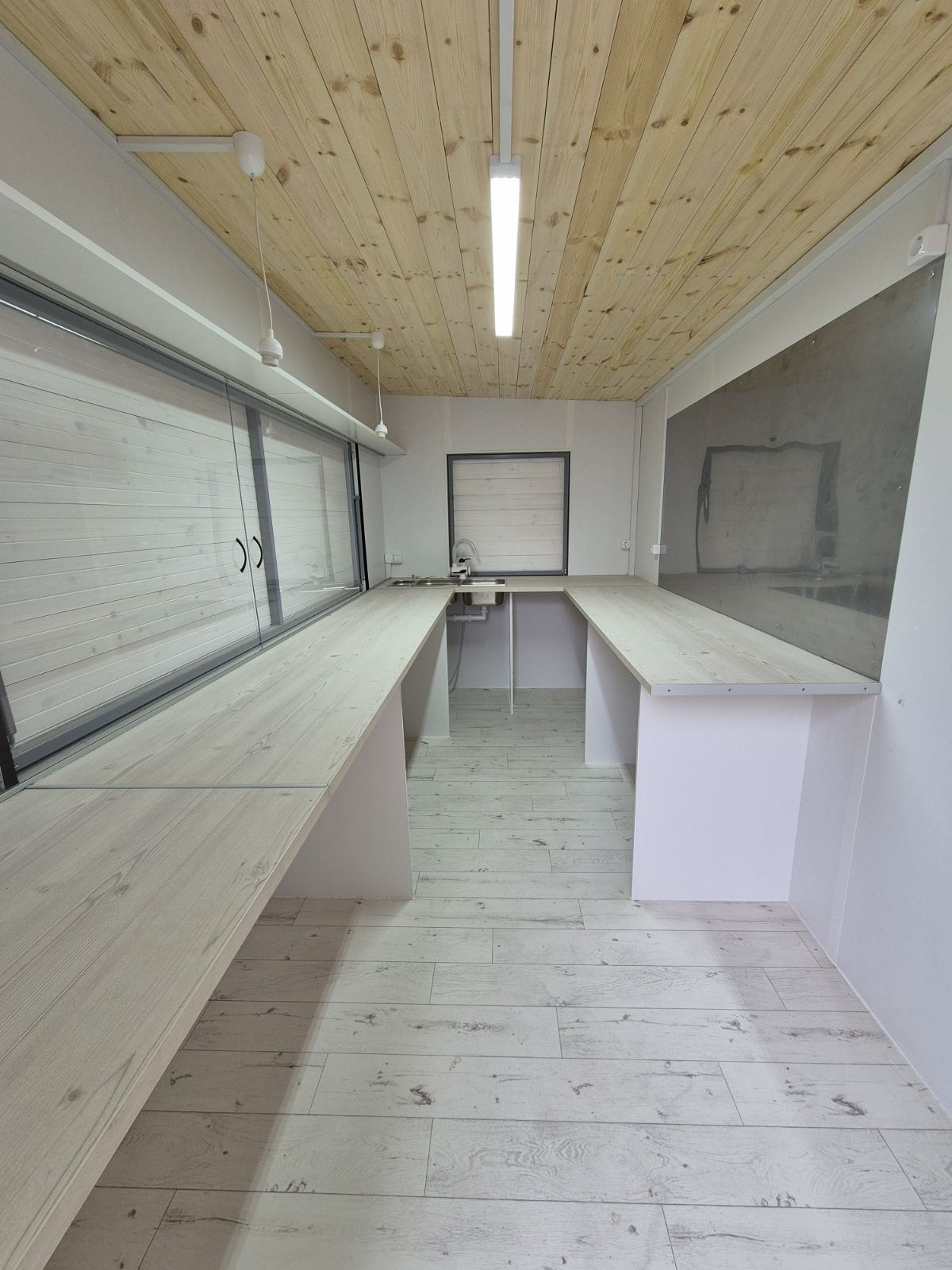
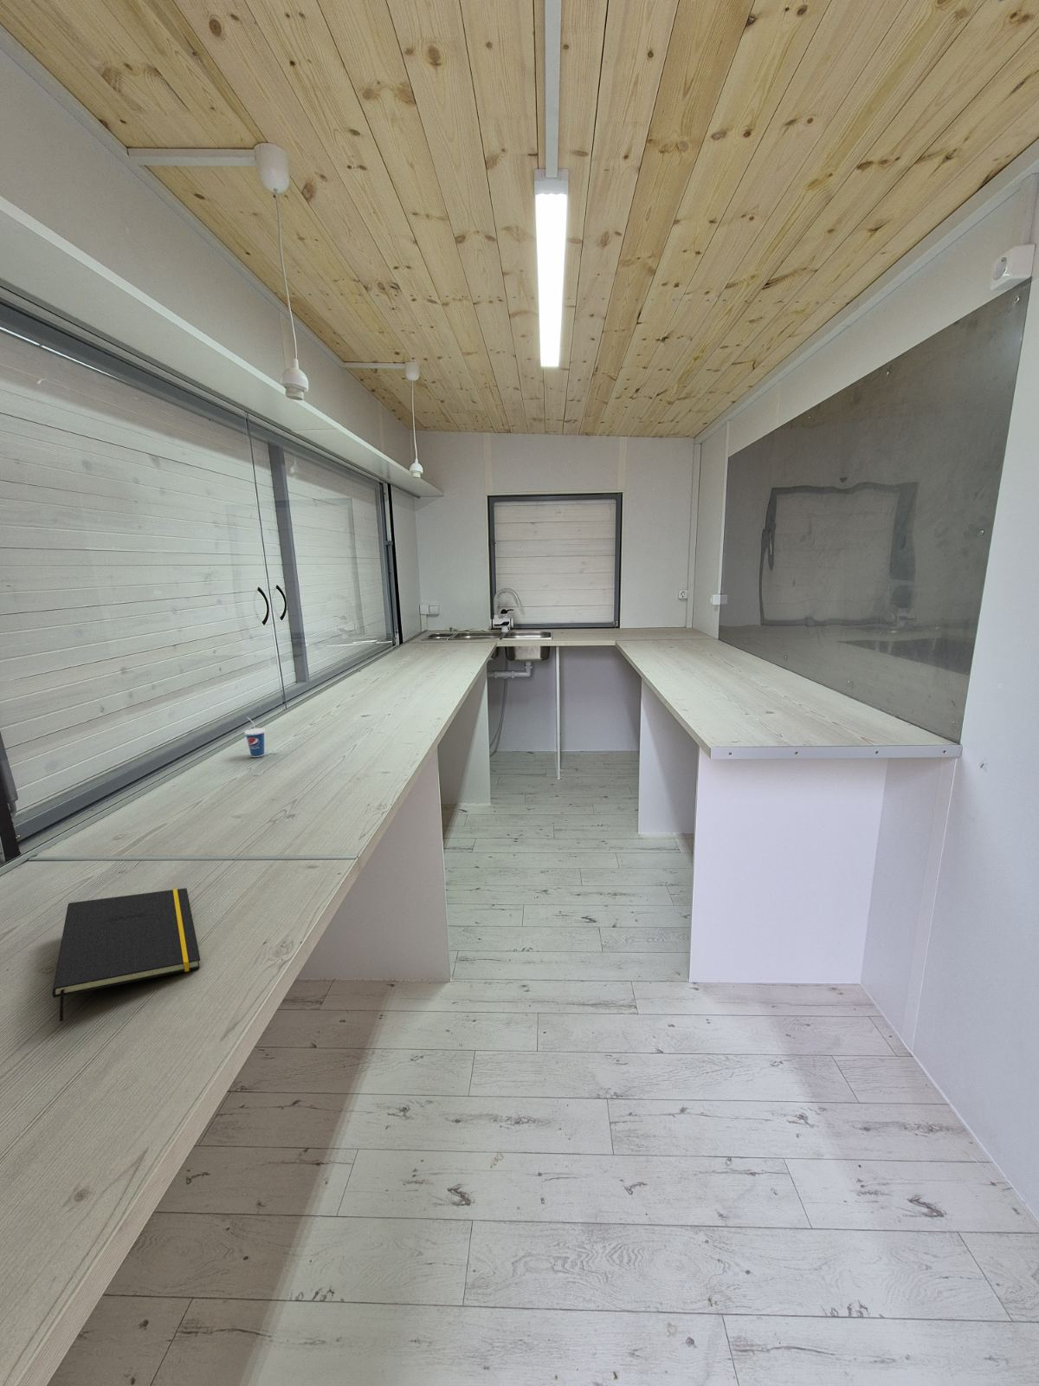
+ cup [243,716,266,758]
+ notepad [51,887,201,1023]
